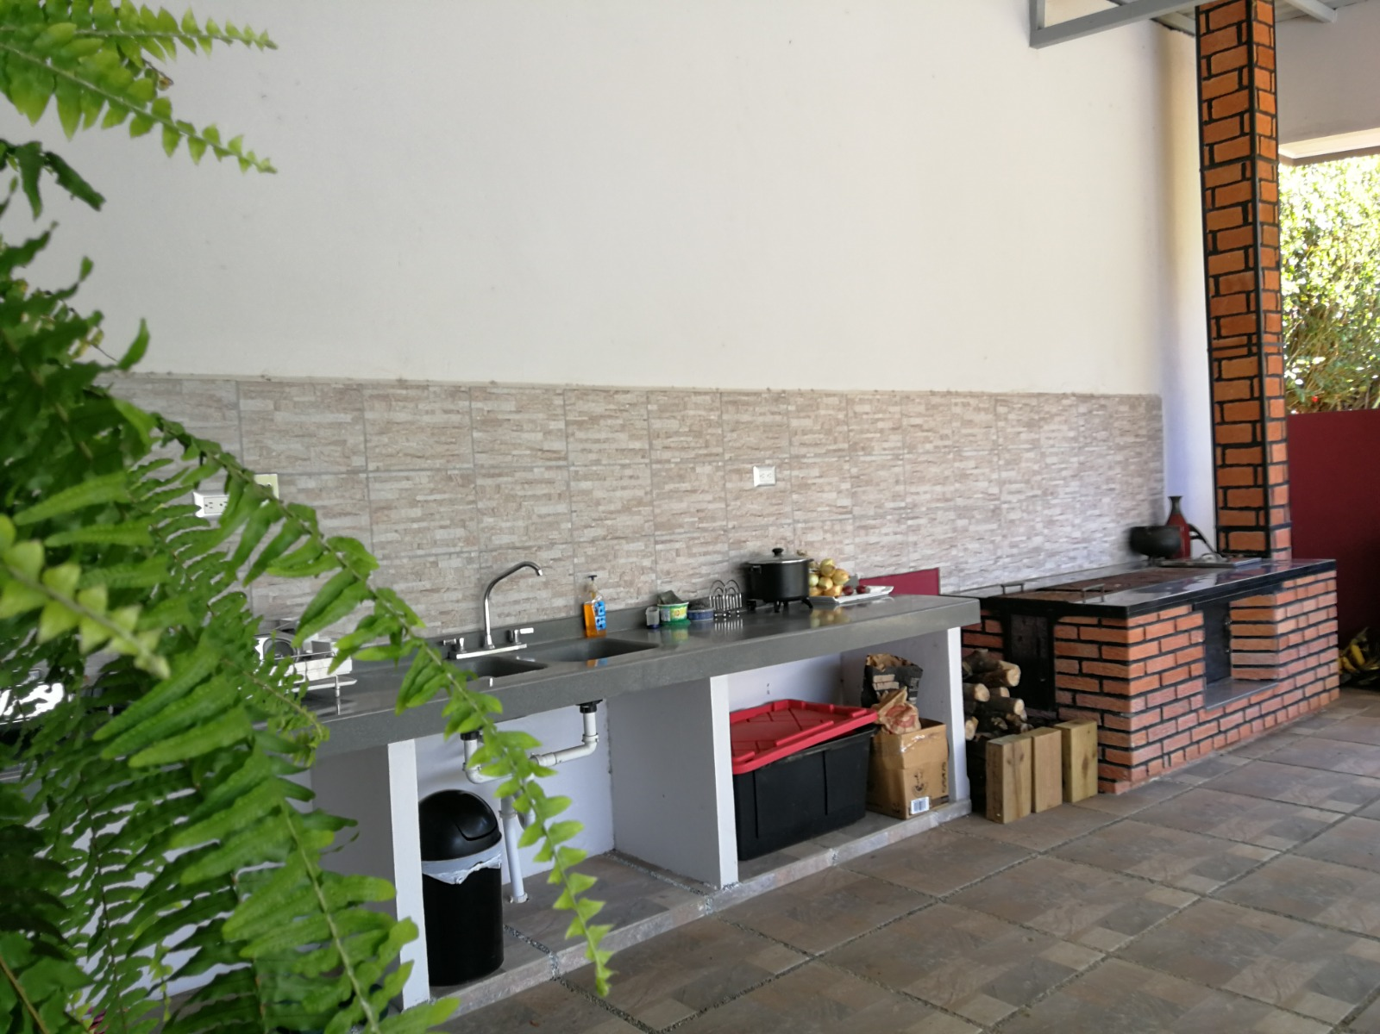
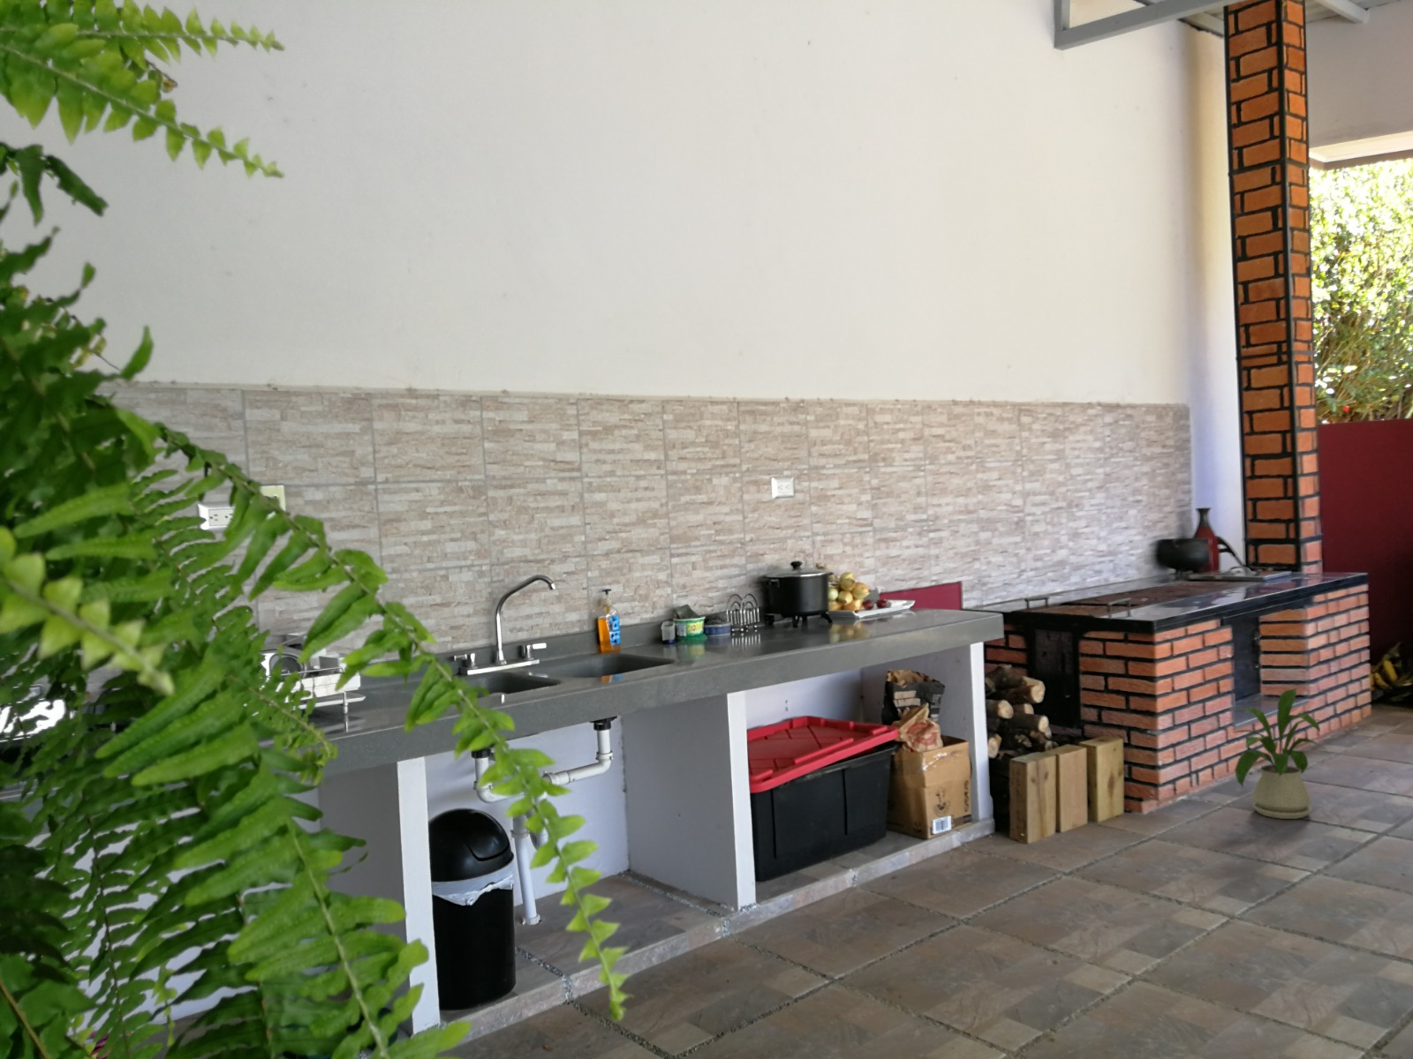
+ house plant [1231,687,1327,820]
